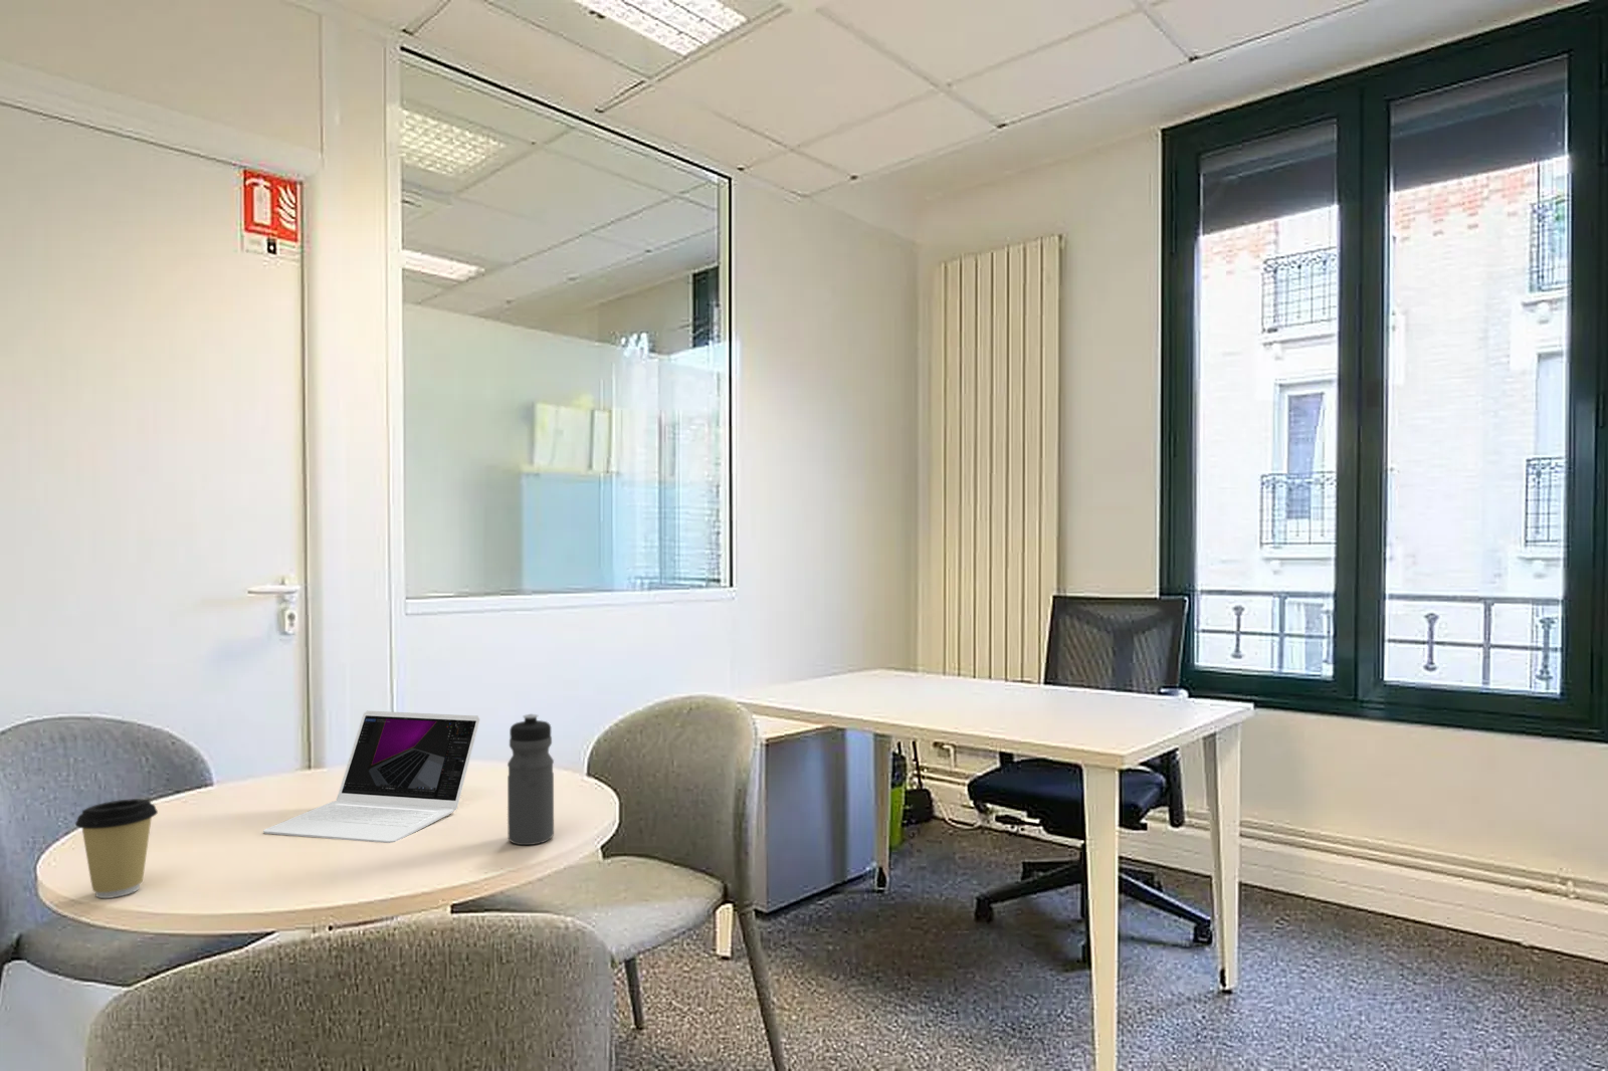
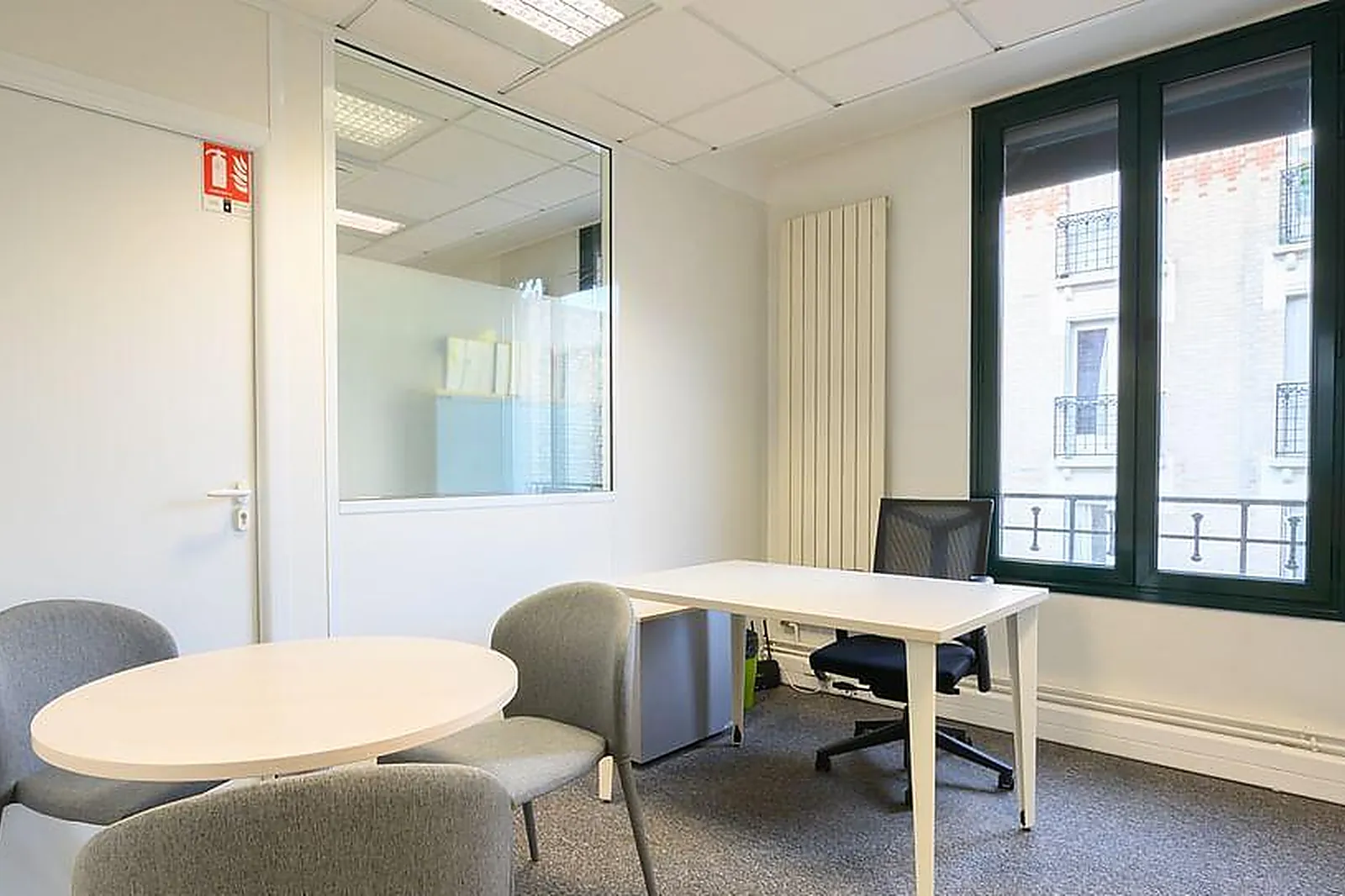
- water bottle [507,714,555,846]
- coffee cup [74,797,159,899]
- laptop [262,709,481,844]
